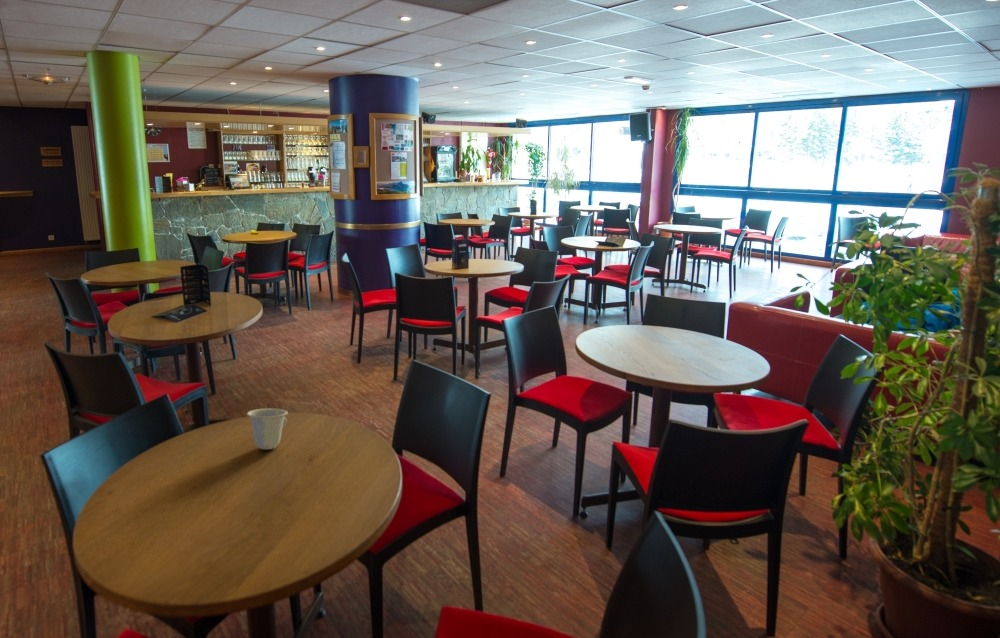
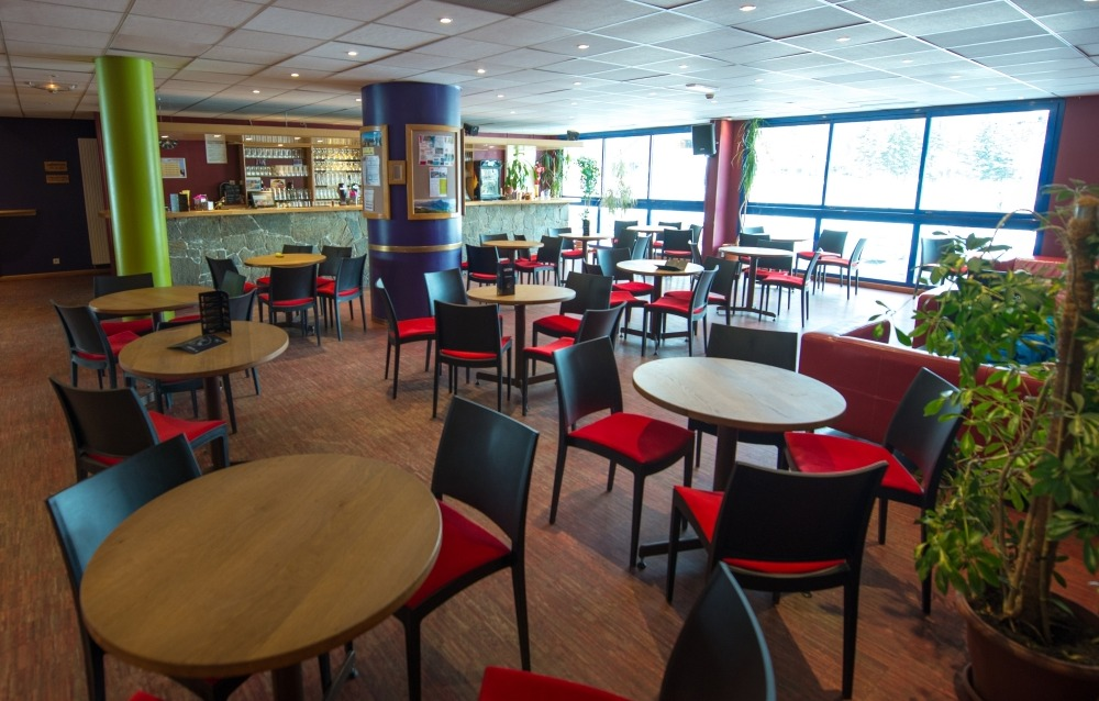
- cup [246,407,289,450]
